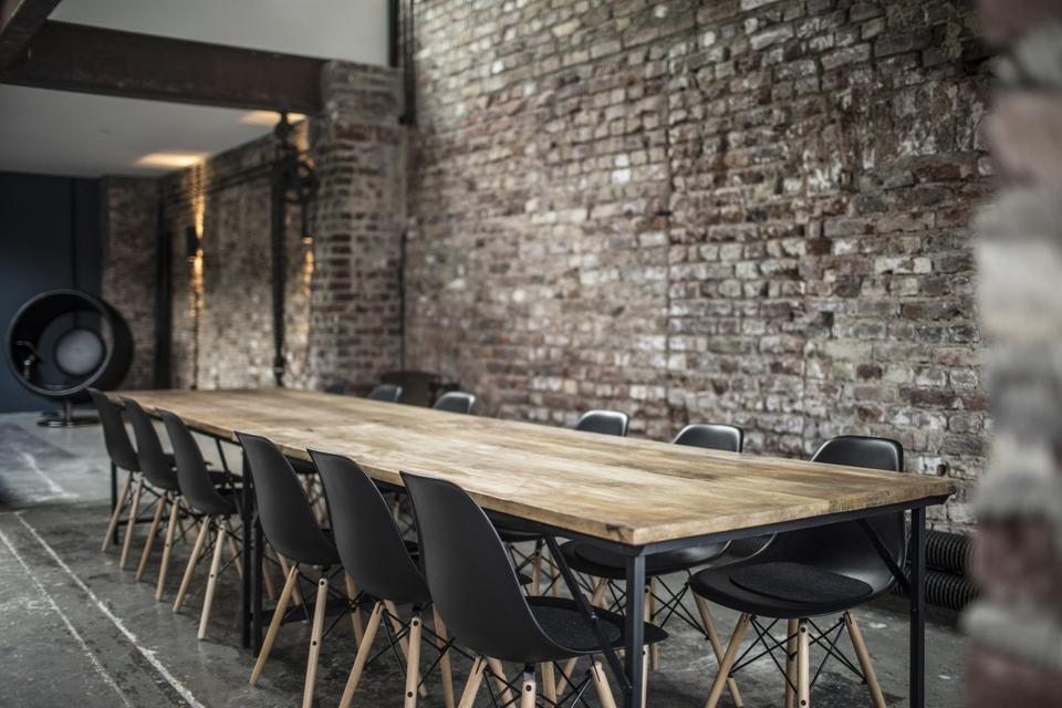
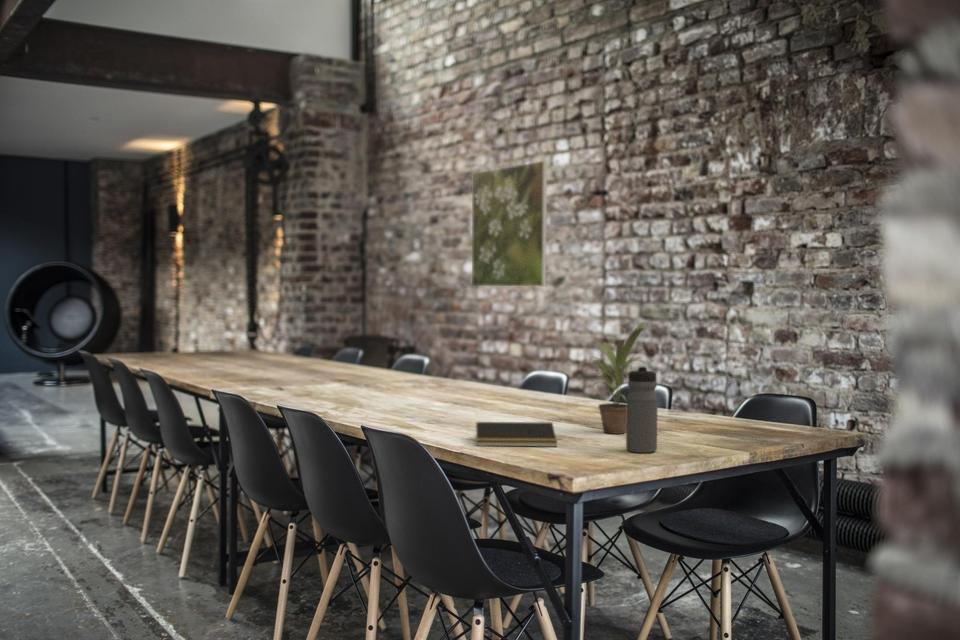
+ water bottle [625,364,659,454]
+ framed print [471,160,548,287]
+ notepad [473,421,558,448]
+ potted plant [584,321,660,435]
